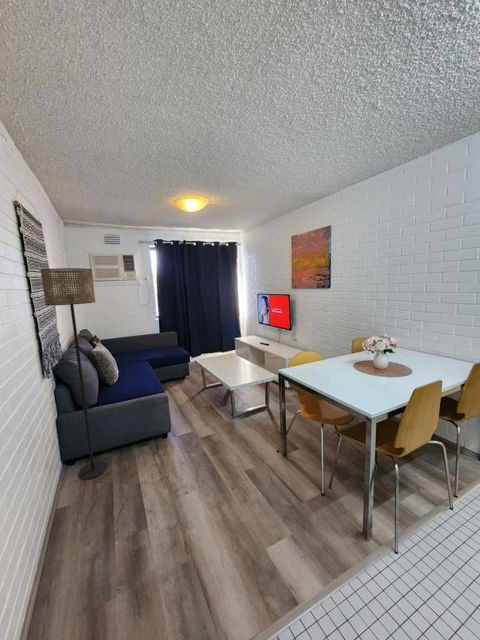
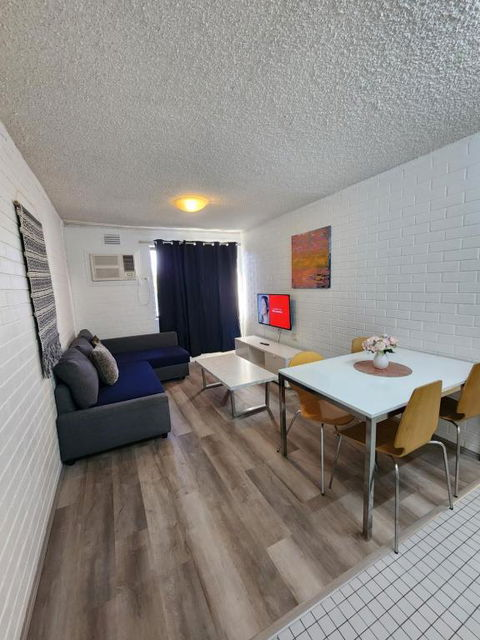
- floor lamp [39,267,108,480]
